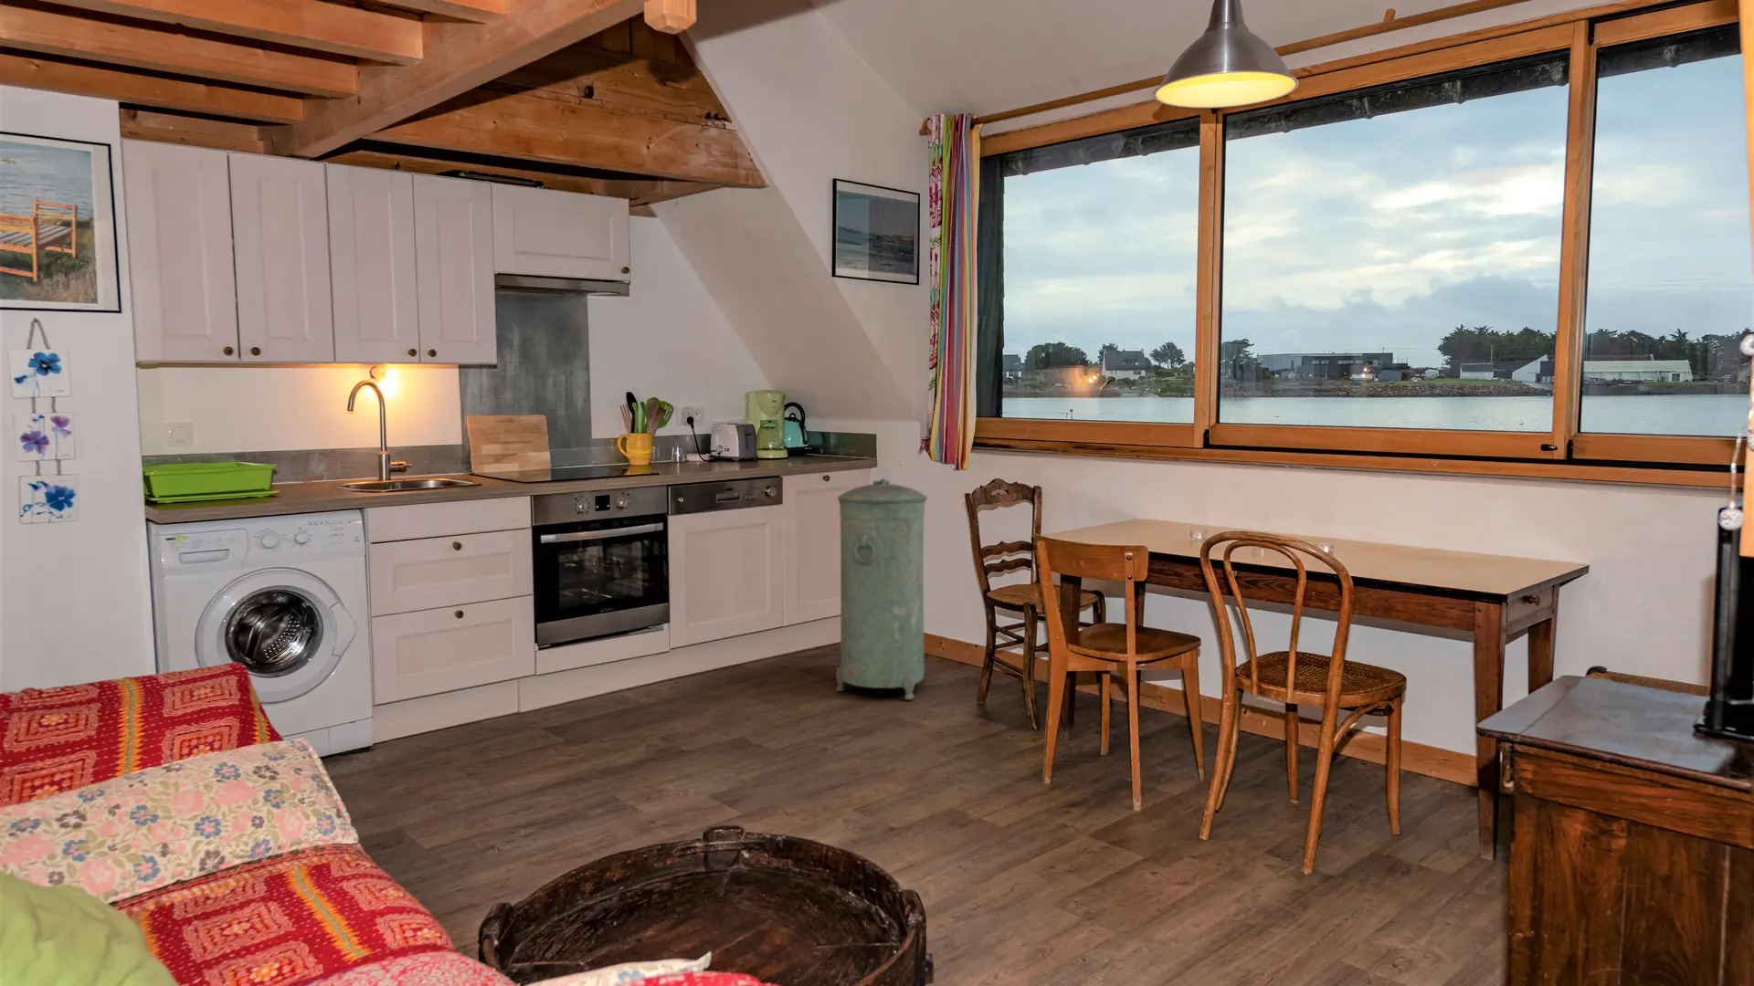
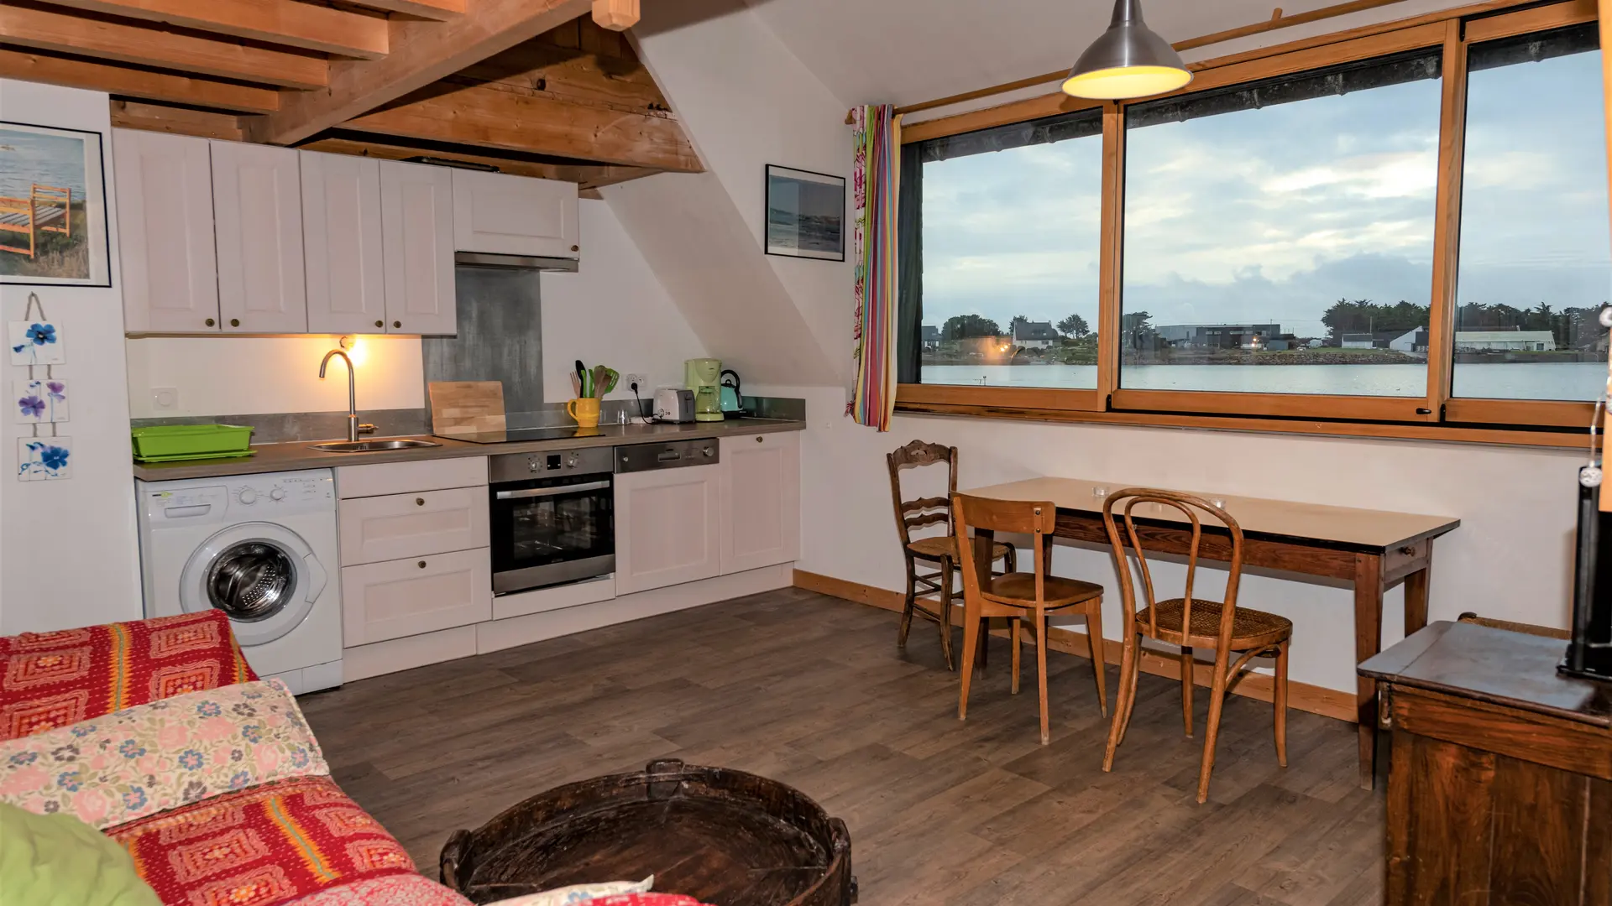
- trash can [835,478,928,701]
